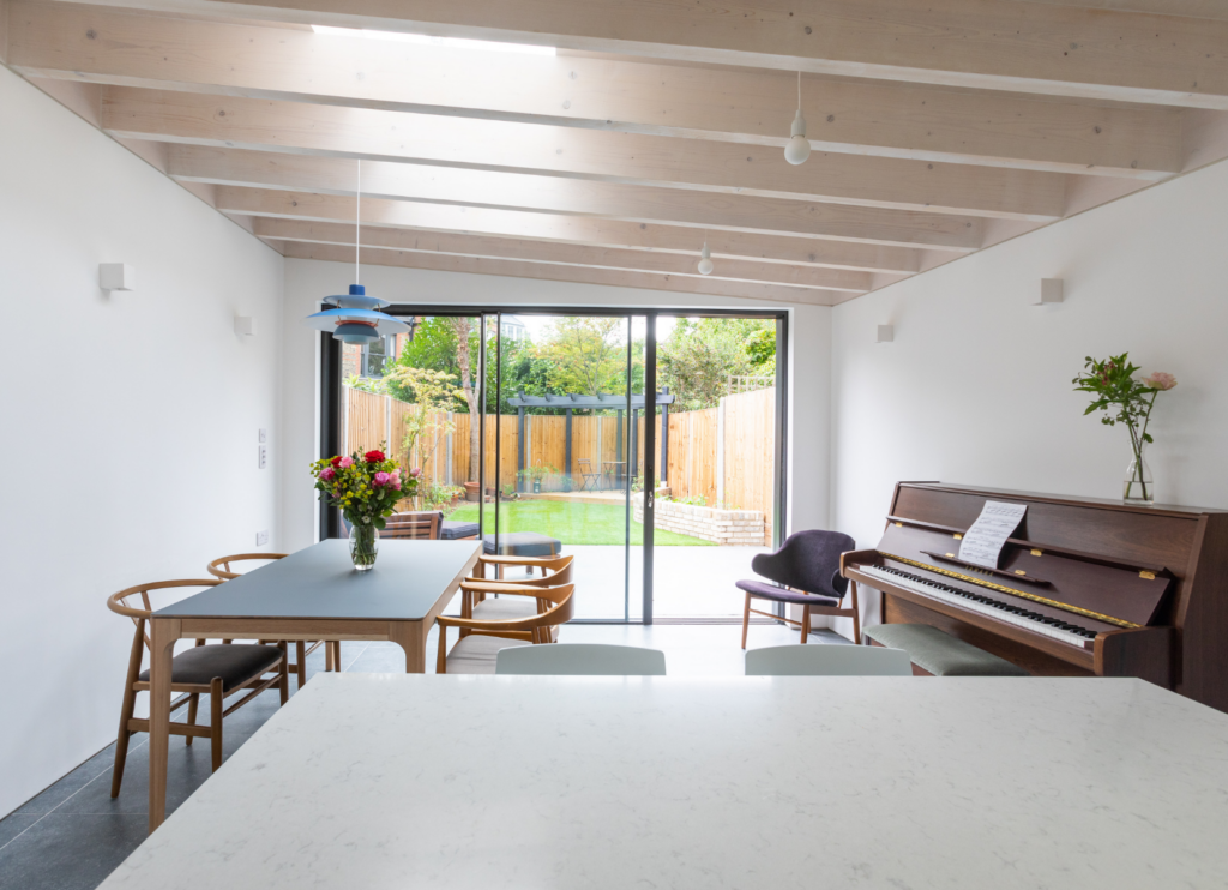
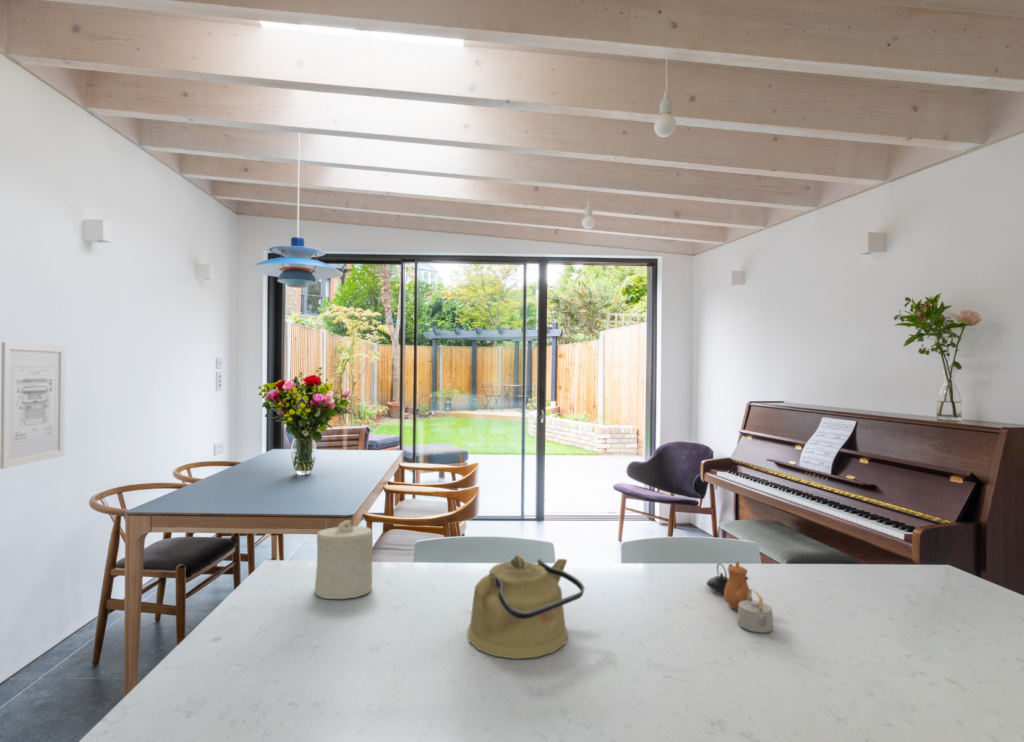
+ wall art [0,341,66,470]
+ kettle [466,554,585,660]
+ candle [314,519,373,600]
+ teapot [705,560,774,634]
